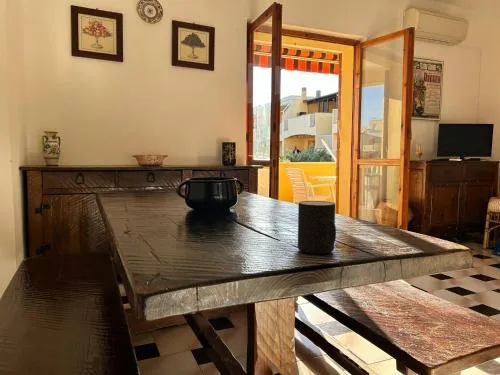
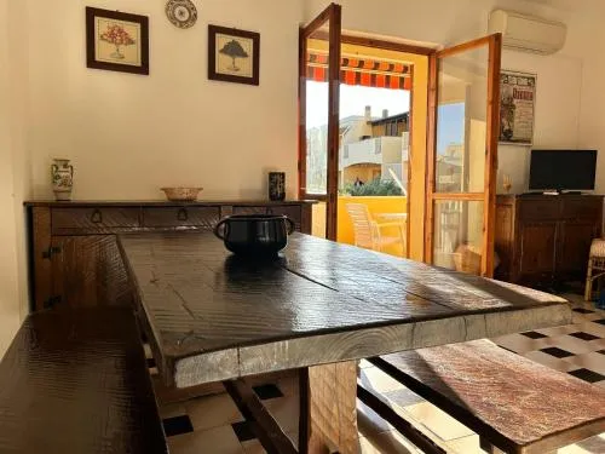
- mug [297,200,337,255]
